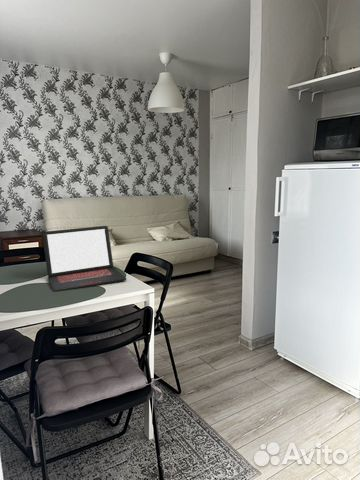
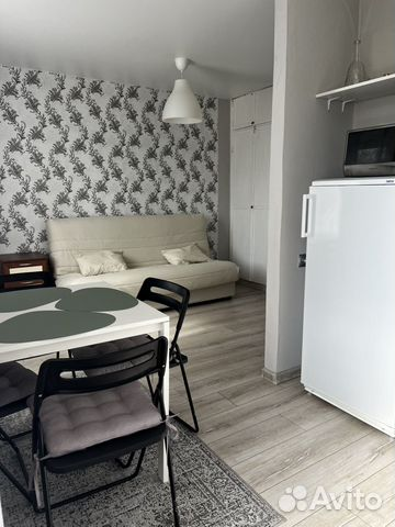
- laptop [41,225,127,293]
